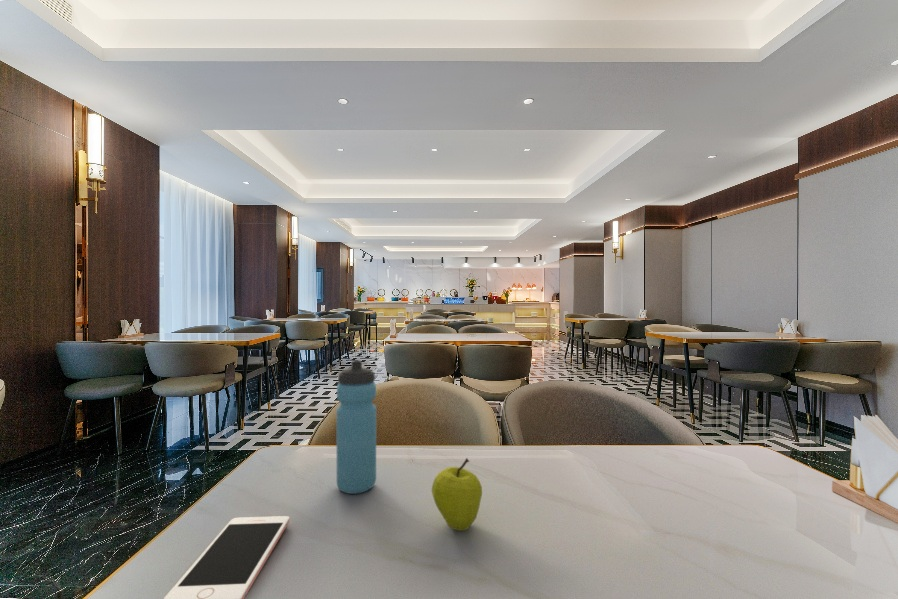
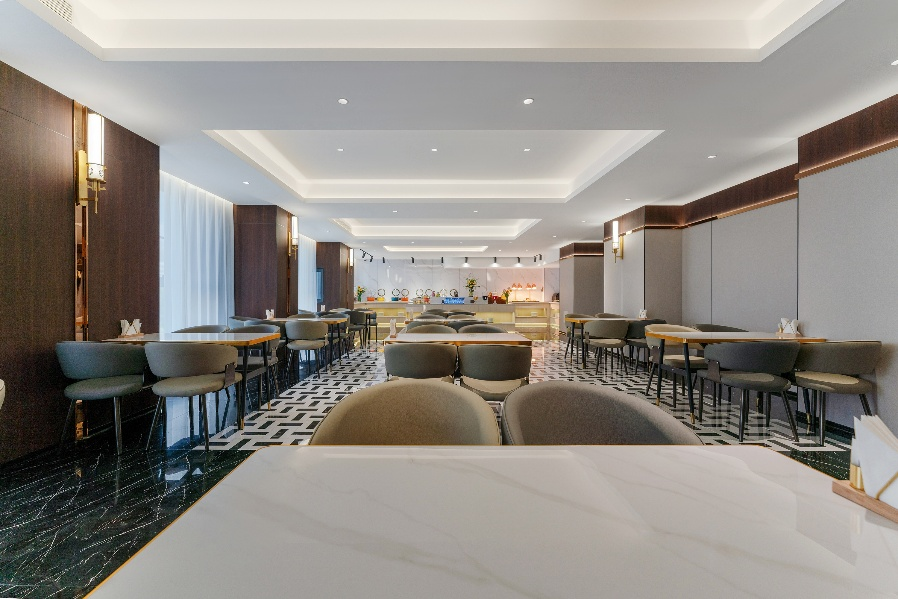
- fruit [431,457,483,532]
- water bottle [336,359,377,495]
- cell phone [163,515,290,599]
